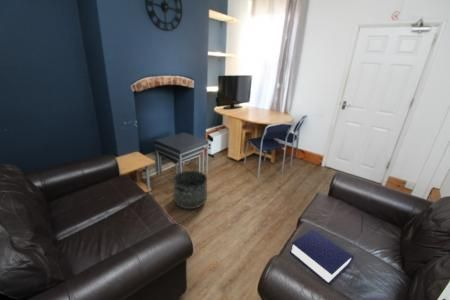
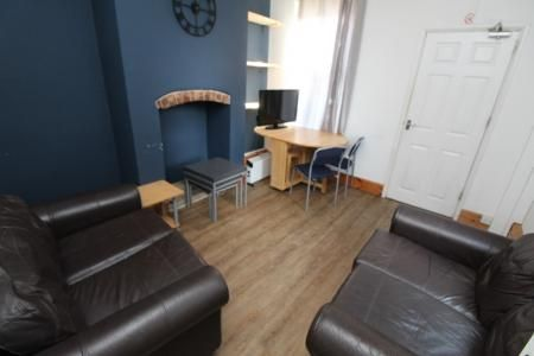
- basket [173,170,208,210]
- book [289,228,355,286]
